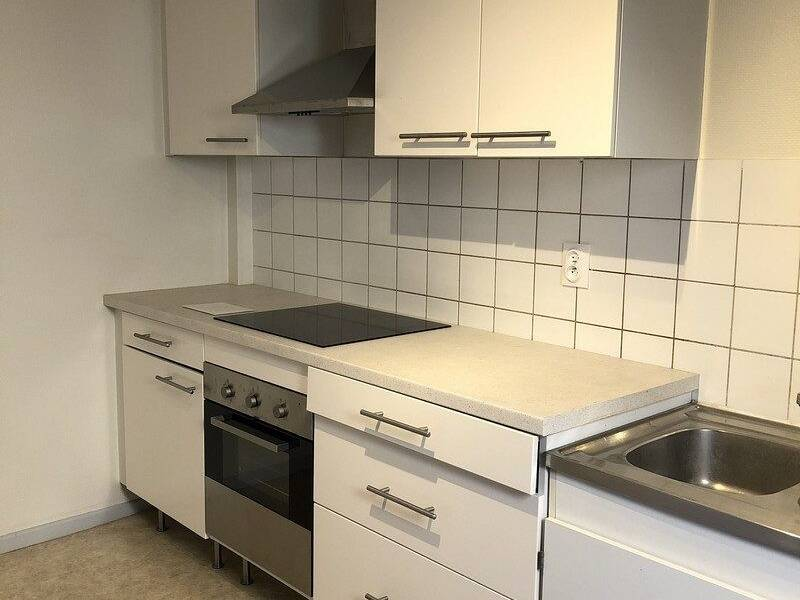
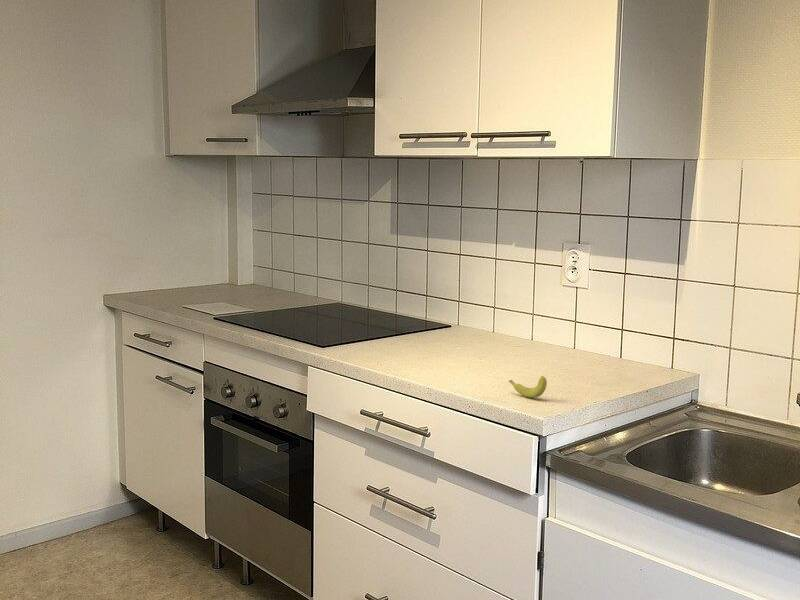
+ banana [508,375,548,399]
